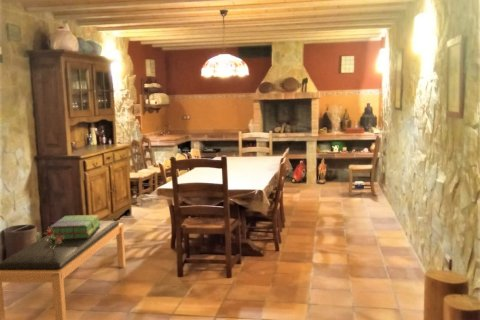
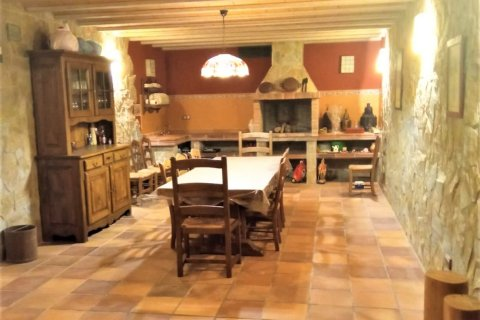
- dried flowers [33,224,63,249]
- stack of books [49,214,100,240]
- bench [0,220,127,320]
